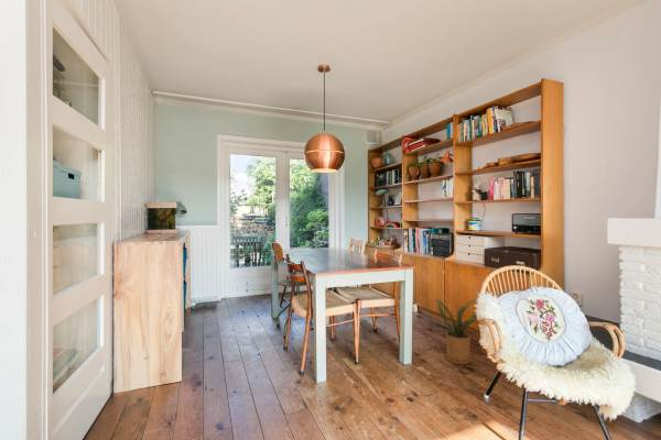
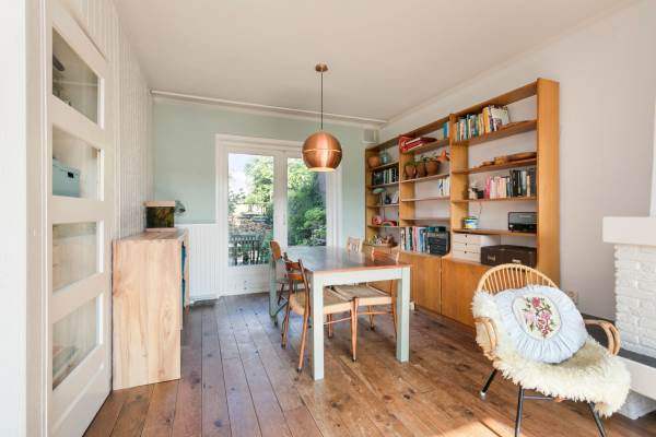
- house plant [430,297,481,365]
